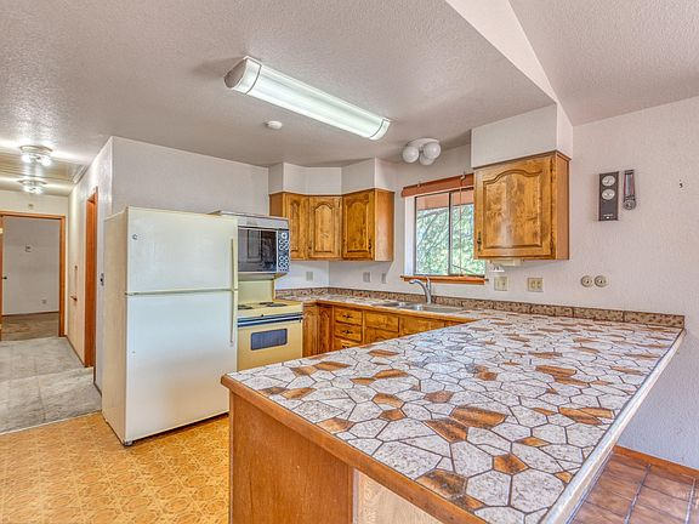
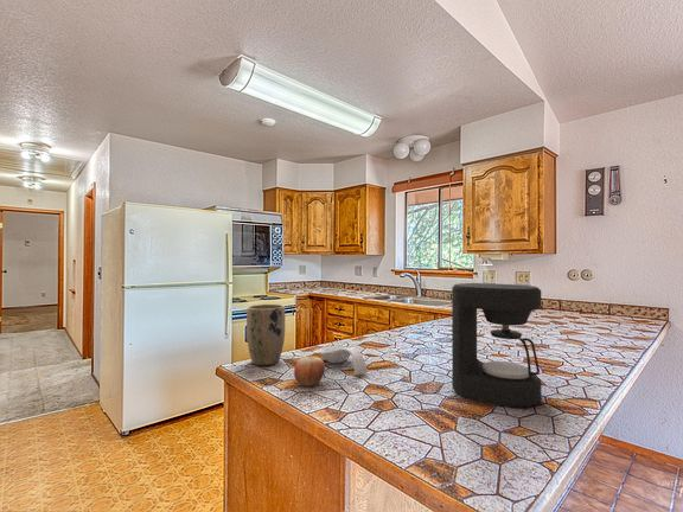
+ spoon rest [318,346,369,376]
+ apple [293,356,326,386]
+ plant pot [245,303,286,366]
+ coffee maker [451,282,543,409]
